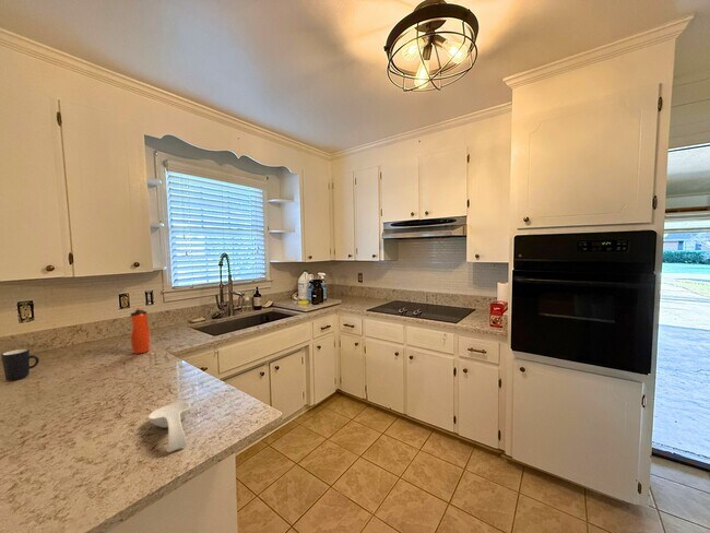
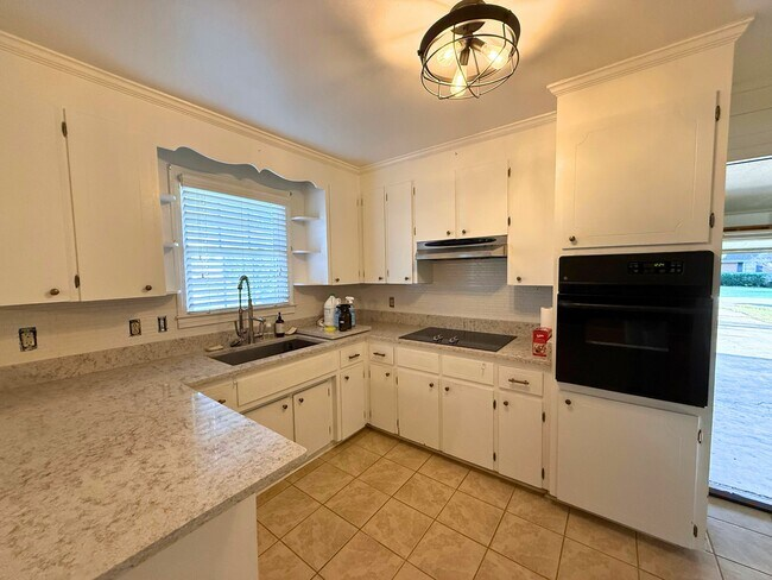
- mug [0,347,40,381]
- spoon rest [147,401,191,453]
- water bottle [129,307,152,355]
